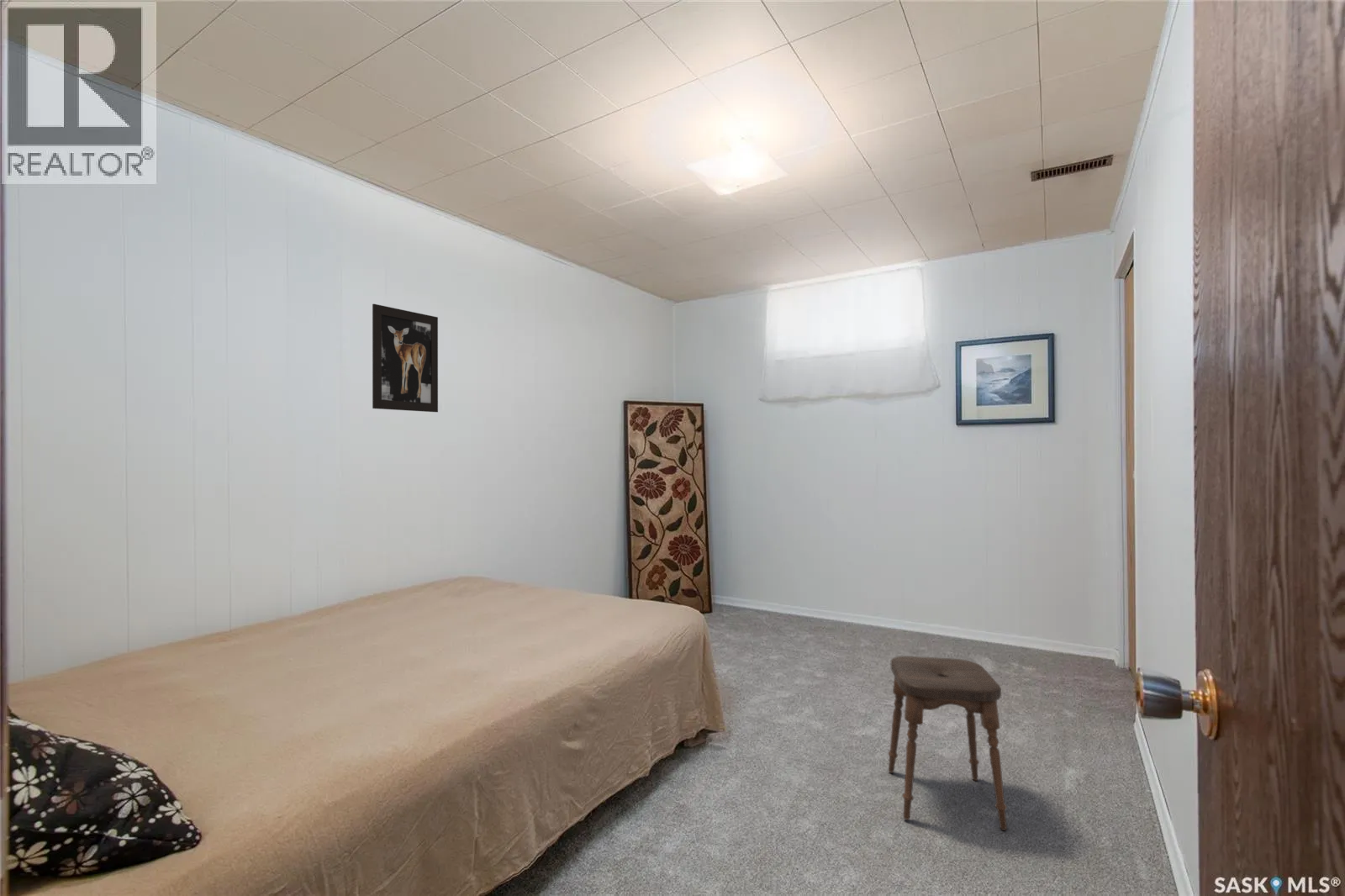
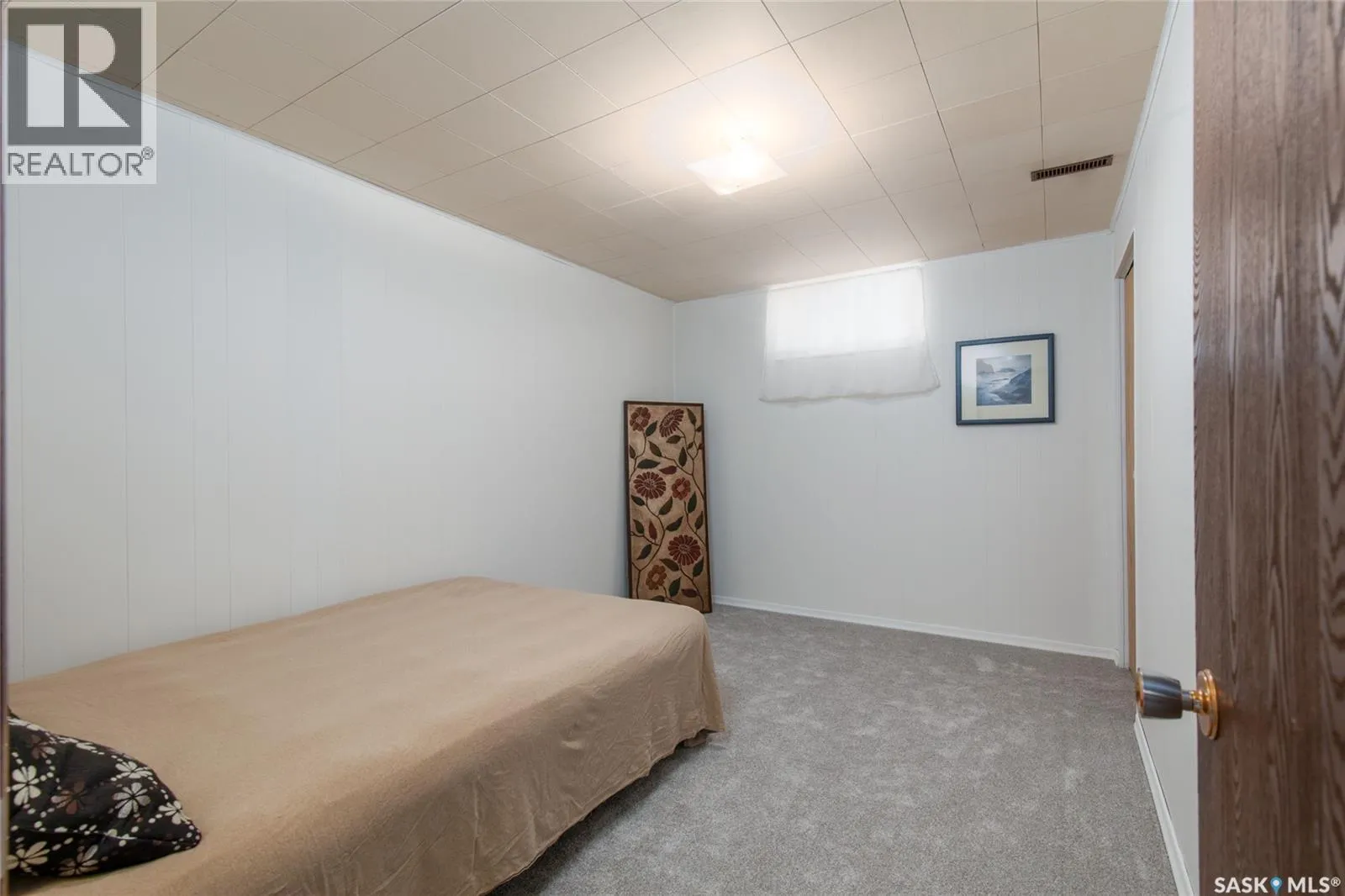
- stool [888,656,1008,831]
- wall art [372,303,439,413]
